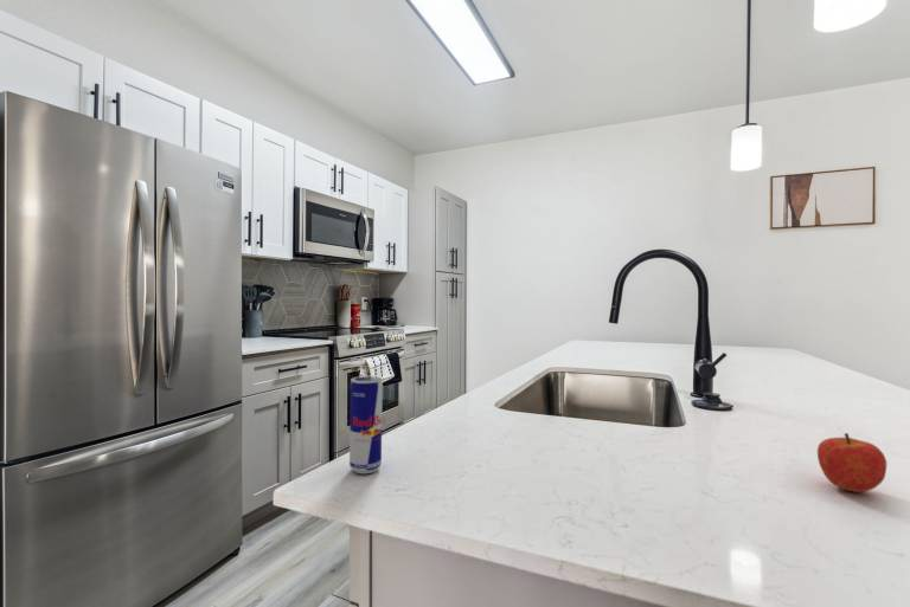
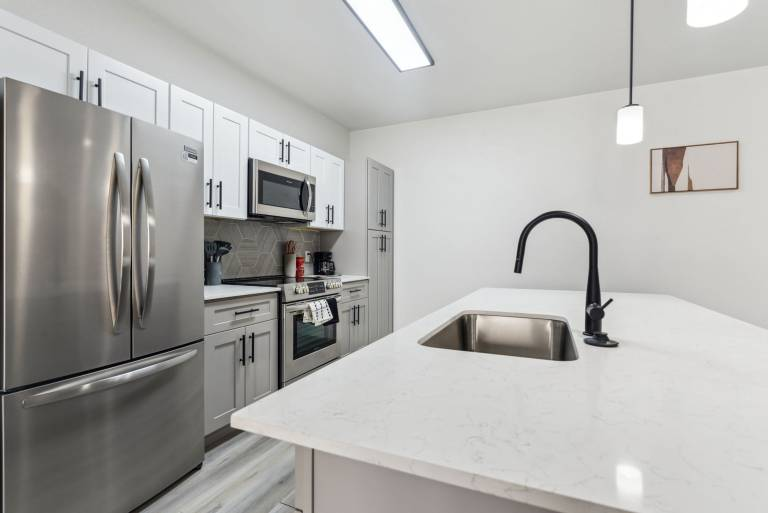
- fruit [816,432,887,493]
- beverage can [348,375,384,474]
